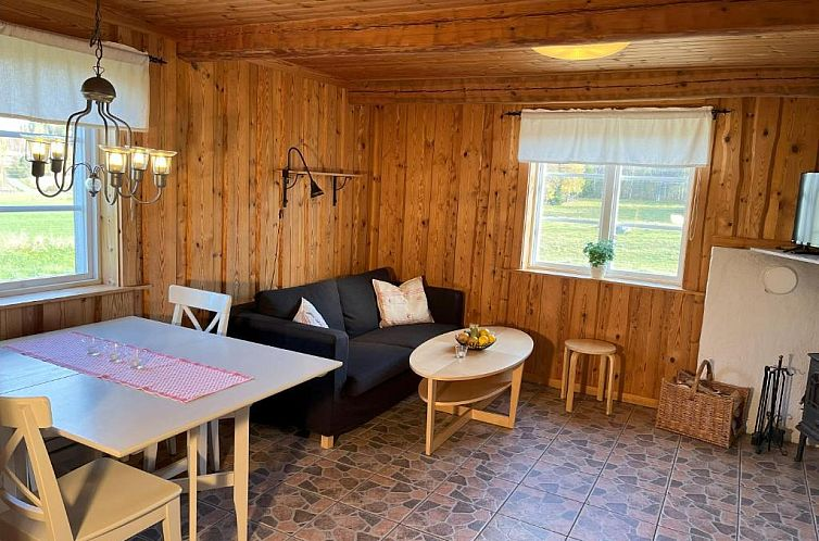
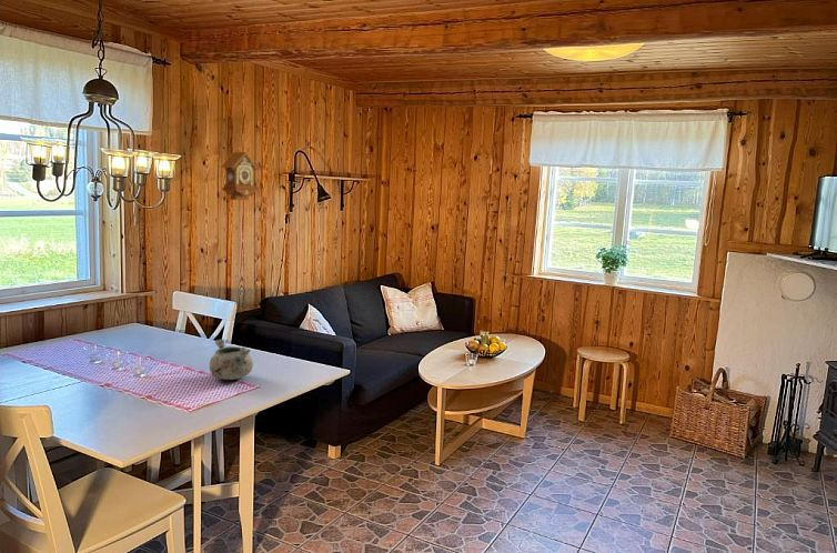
+ decorative bowl [209,339,254,381]
+ cuckoo clock [220,151,260,201]
